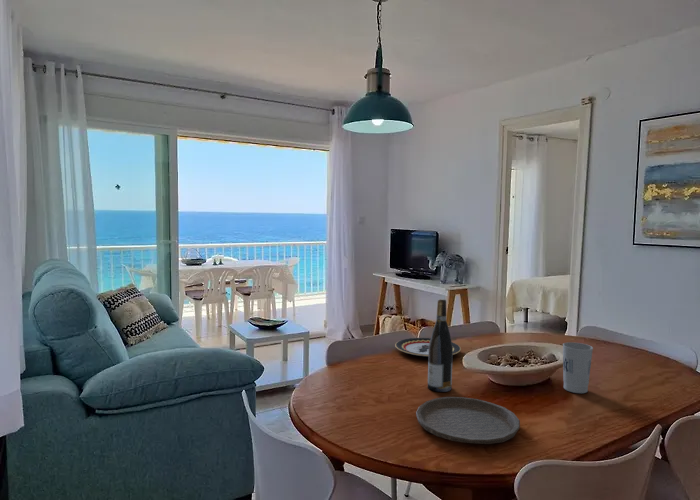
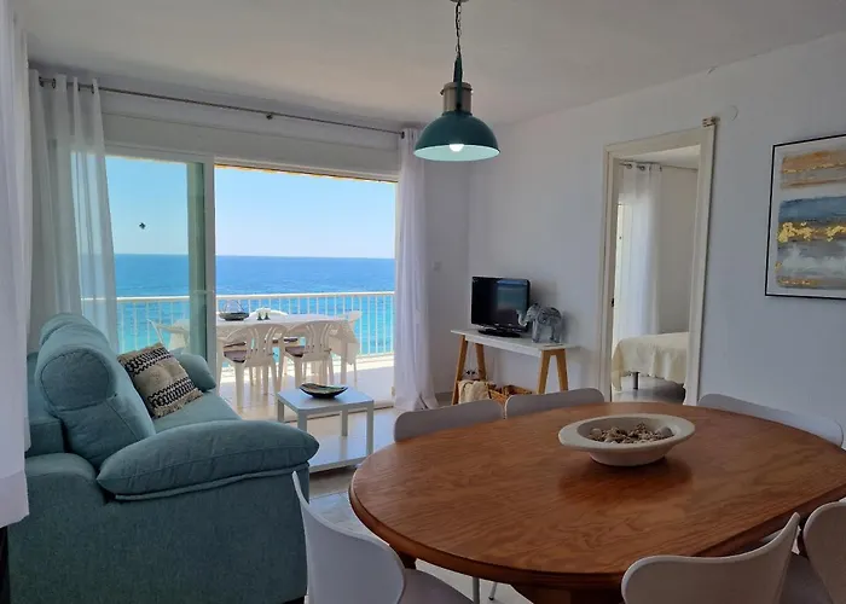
- plate [415,396,521,445]
- plate [394,337,462,357]
- cup [562,341,594,394]
- wine bottle [427,298,454,393]
